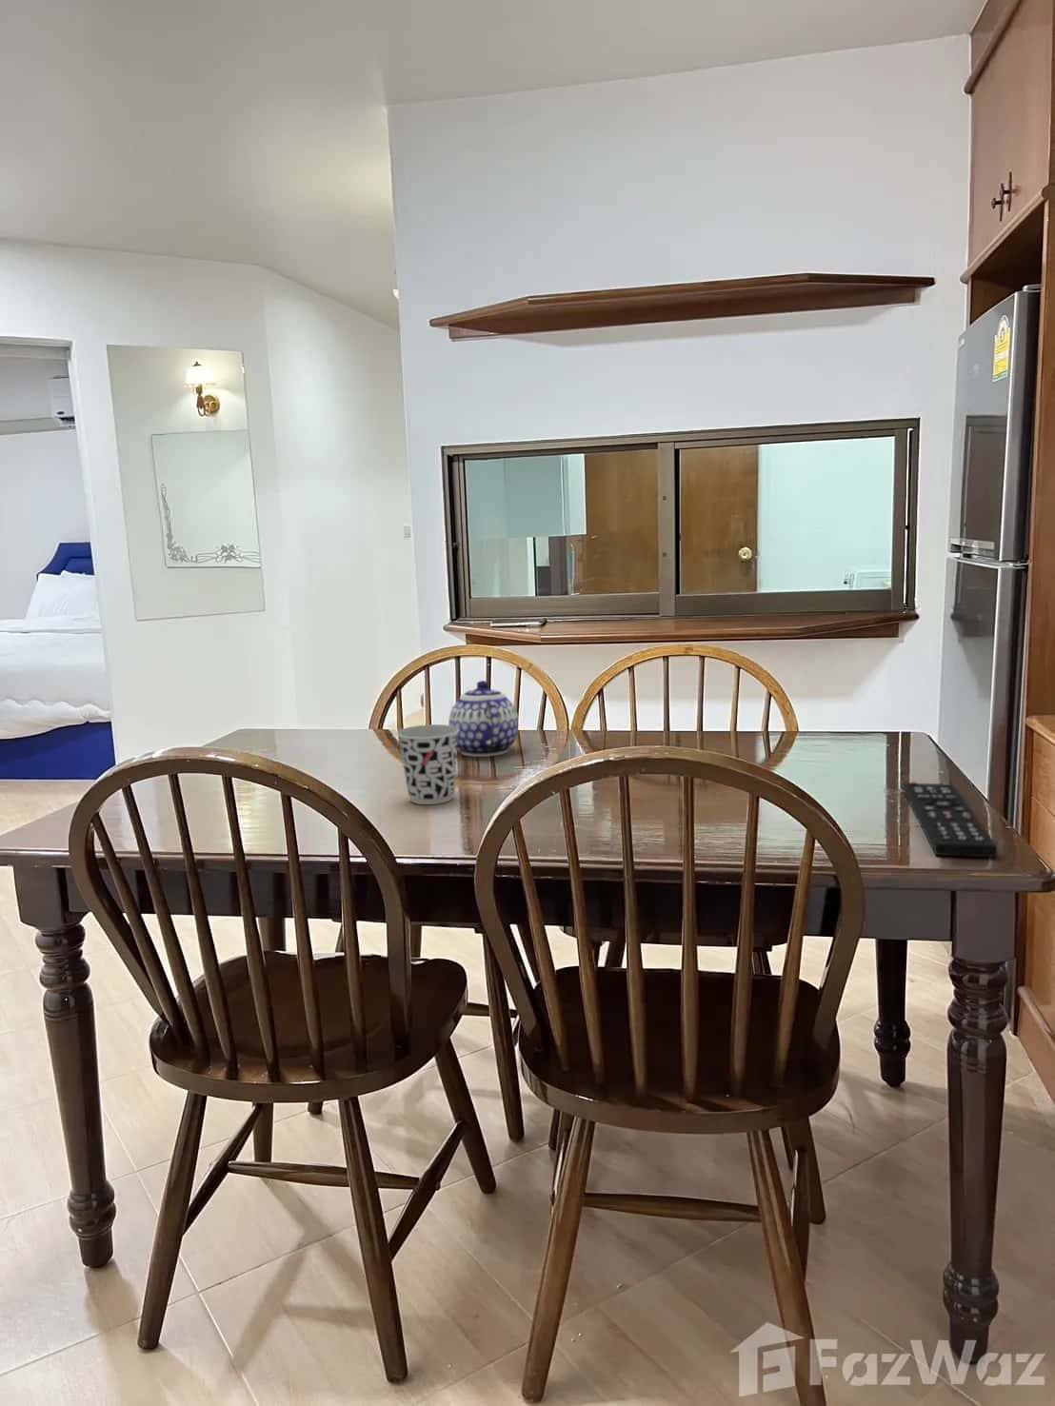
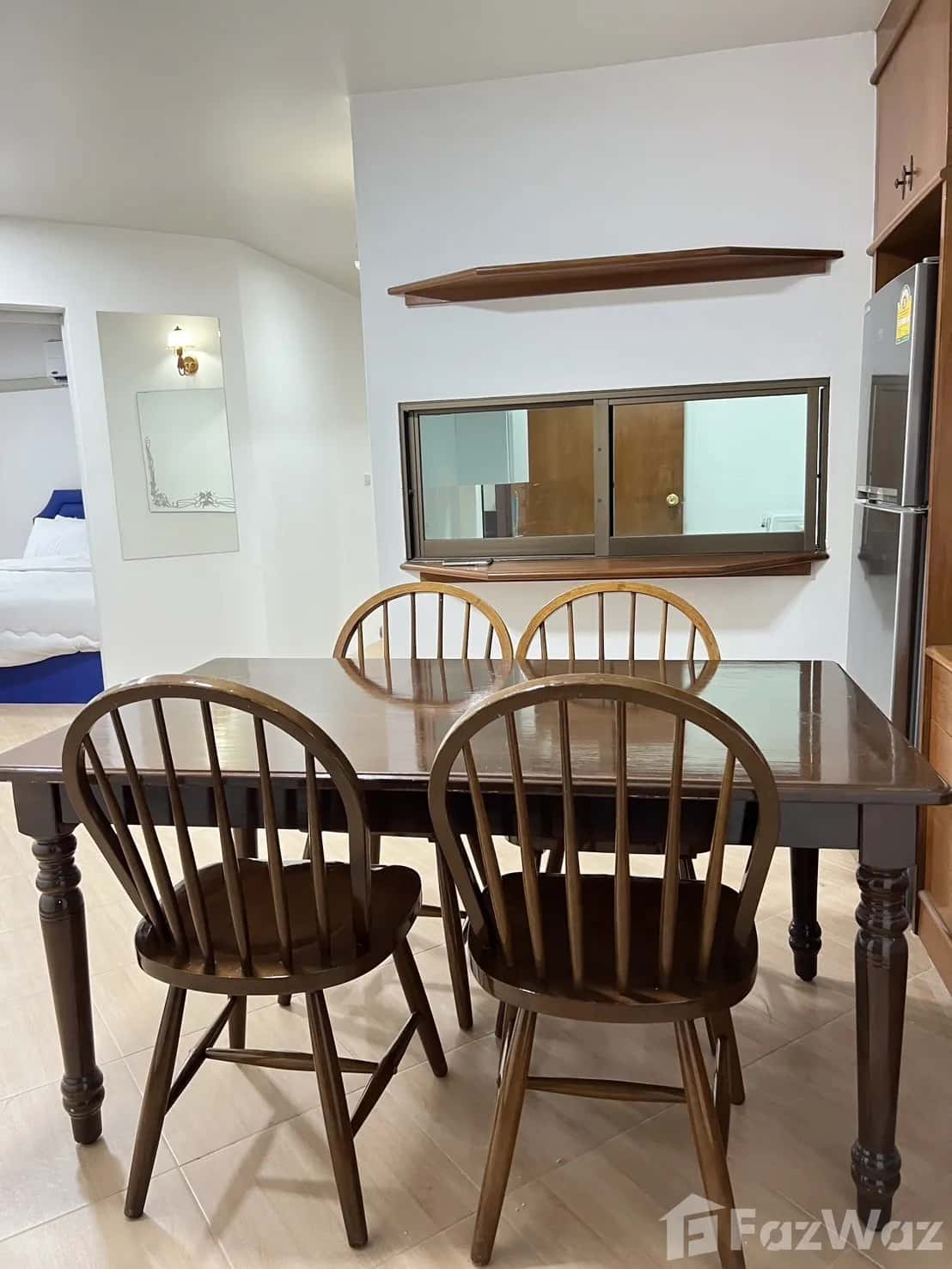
- remote control [903,781,997,858]
- teapot [448,679,519,758]
- cup [396,723,459,805]
